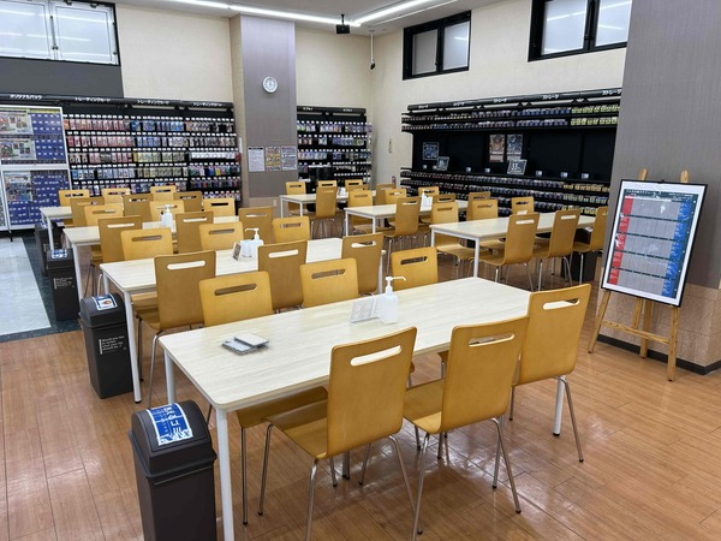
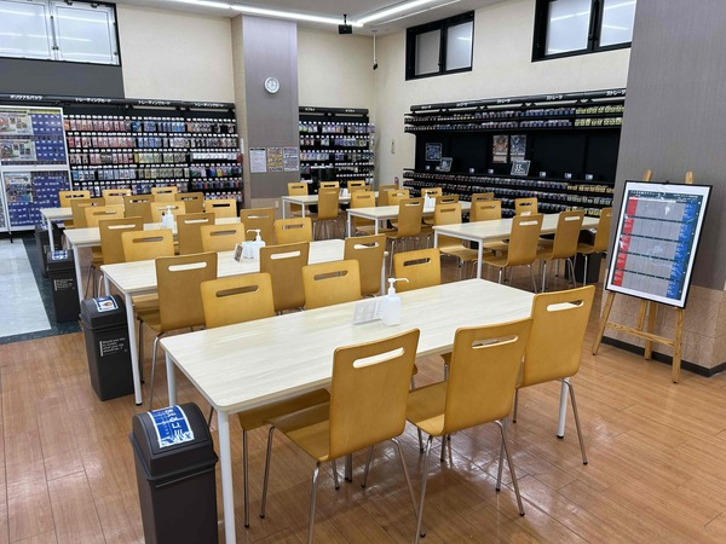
- smartphone [221,332,270,353]
